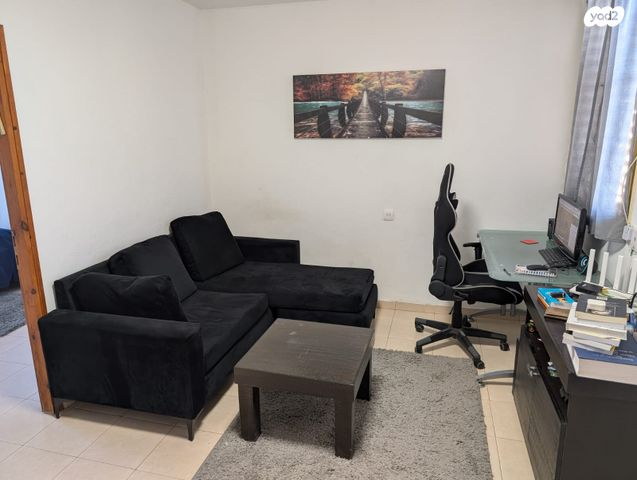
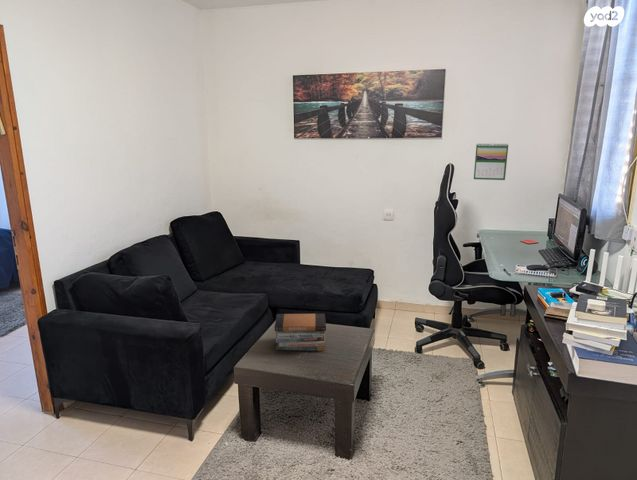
+ calendar [473,142,509,181]
+ book stack [274,313,327,352]
